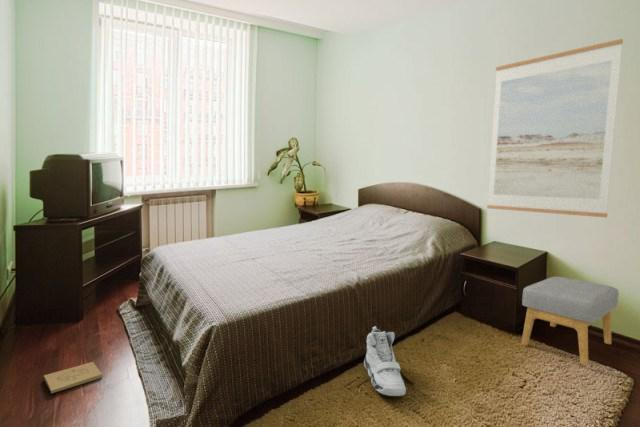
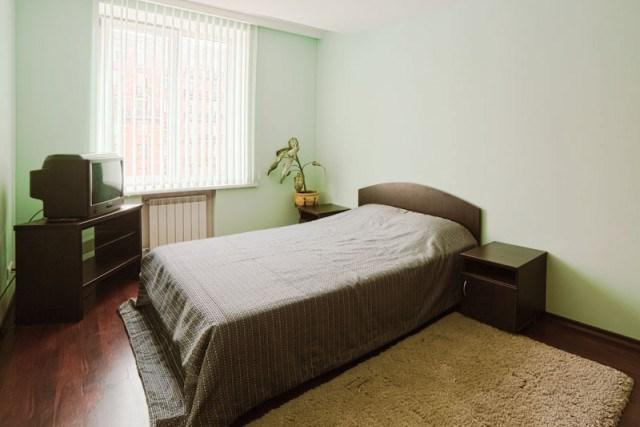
- sneaker [363,325,407,397]
- footstool [520,276,620,367]
- wall art [486,38,624,218]
- box [43,361,103,394]
